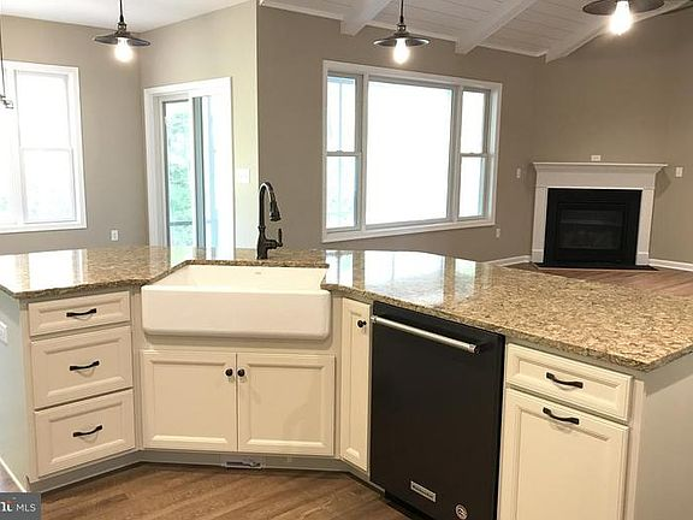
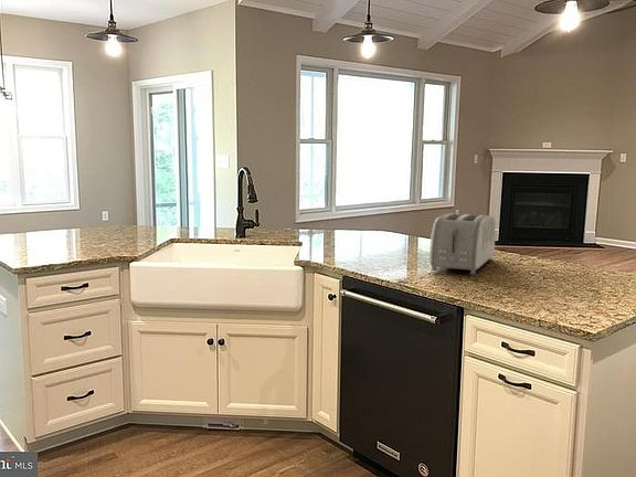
+ toaster [428,212,496,276]
